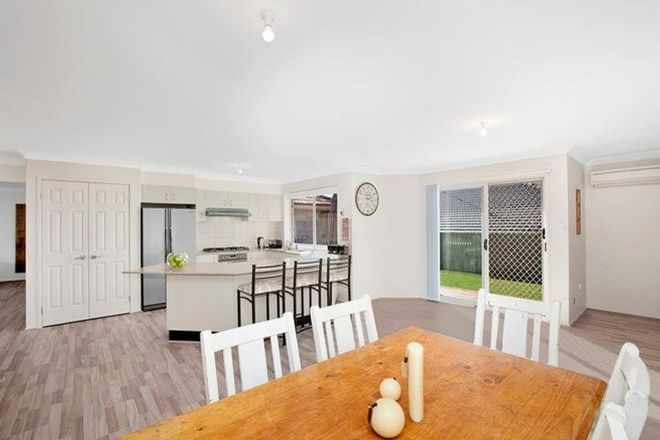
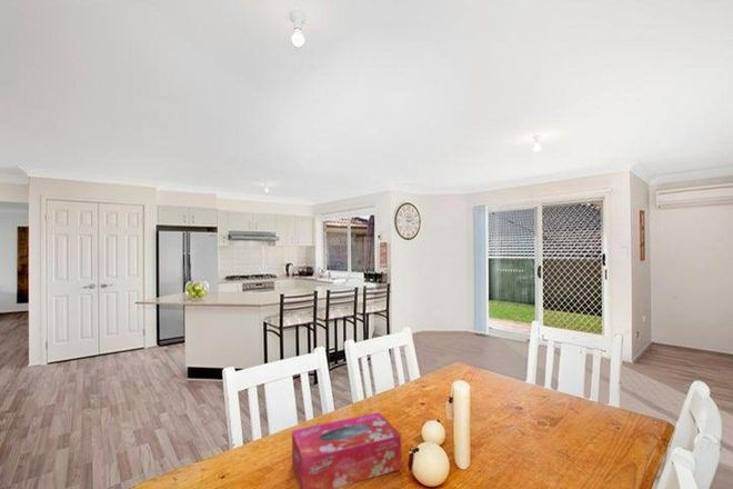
+ tissue box [291,411,402,489]
